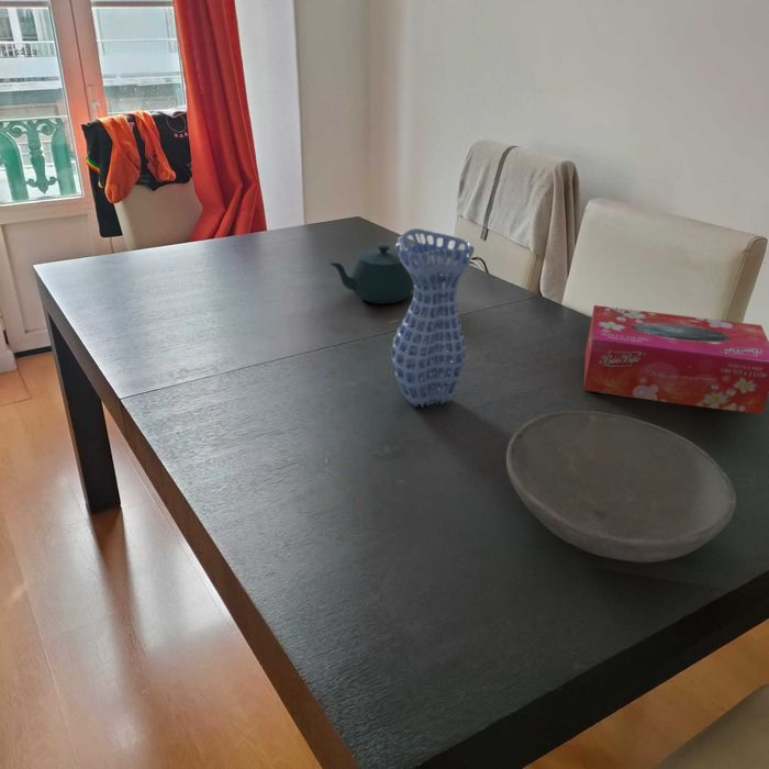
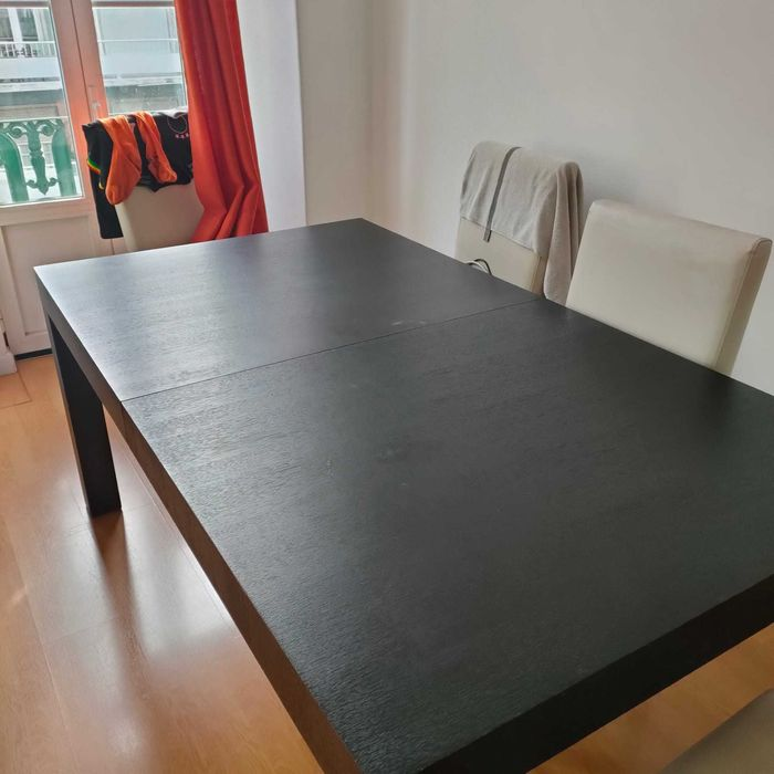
- bowl [505,410,737,564]
- teapot [328,243,428,305]
- vase [391,227,476,409]
- tissue box [582,304,769,415]
